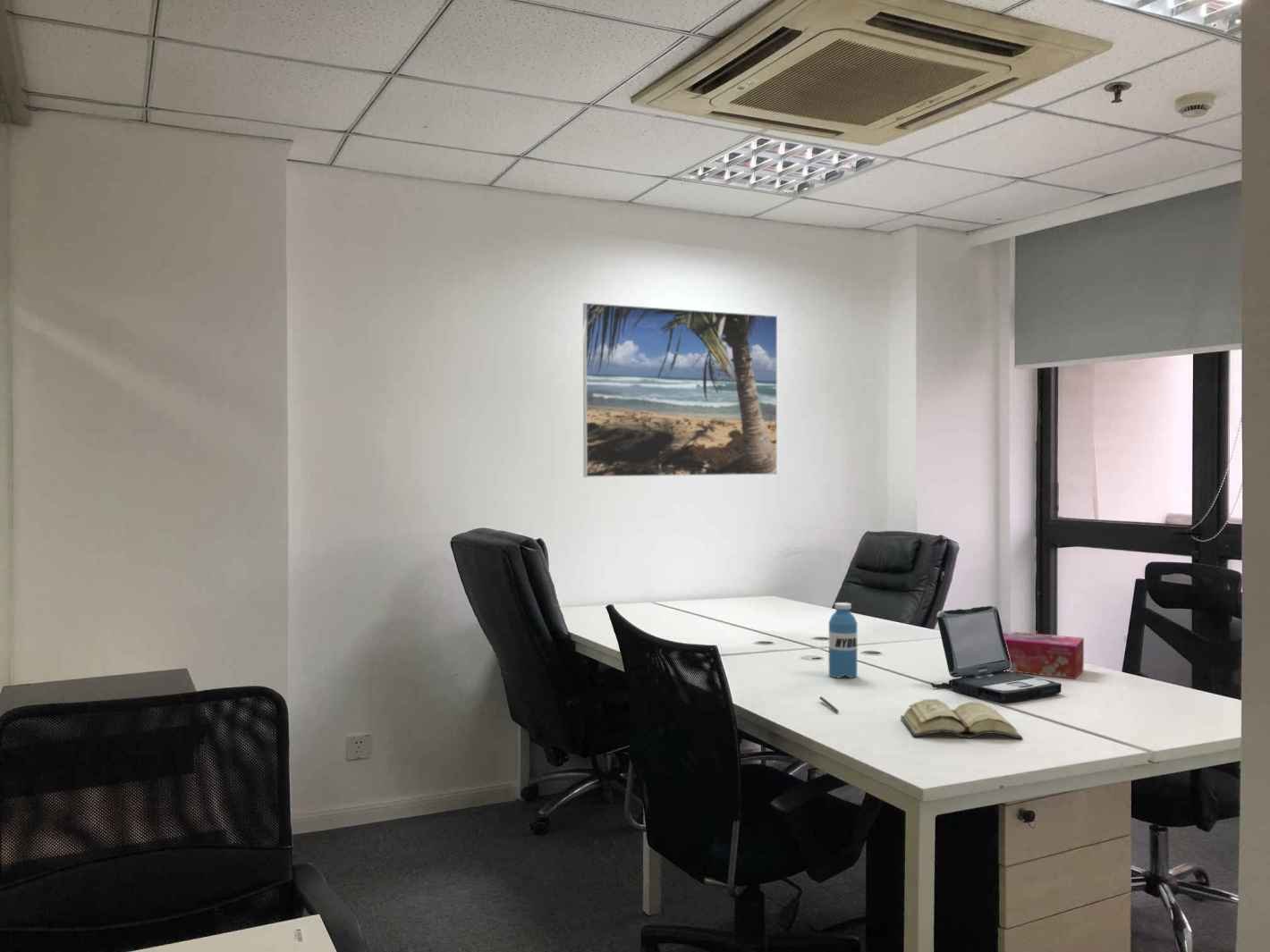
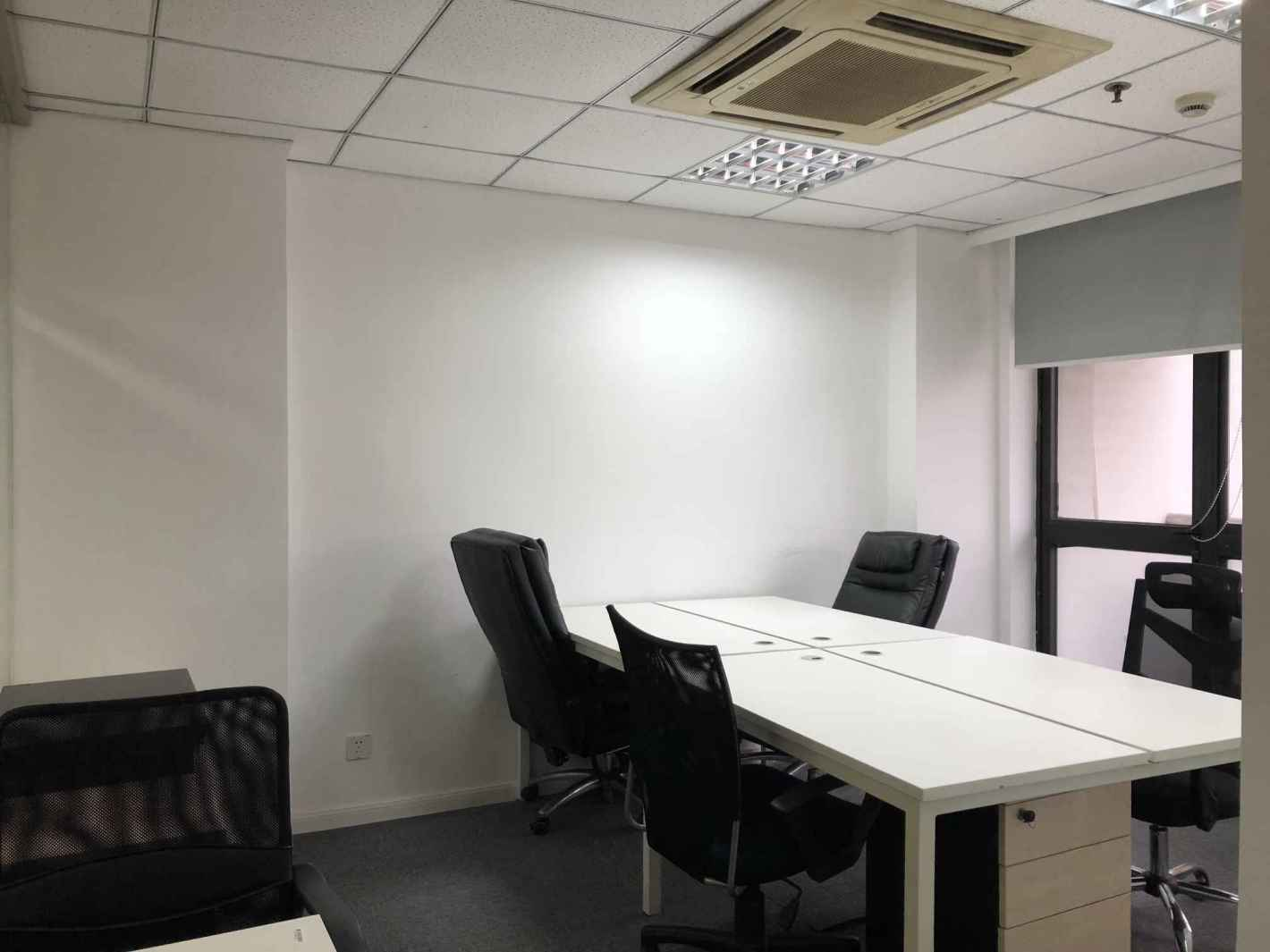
- laptop [930,605,1063,703]
- tissue box [1003,630,1085,679]
- pen [818,695,840,713]
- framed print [582,302,778,478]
- water bottle [828,602,858,679]
- diary [900,698,1023,740]
